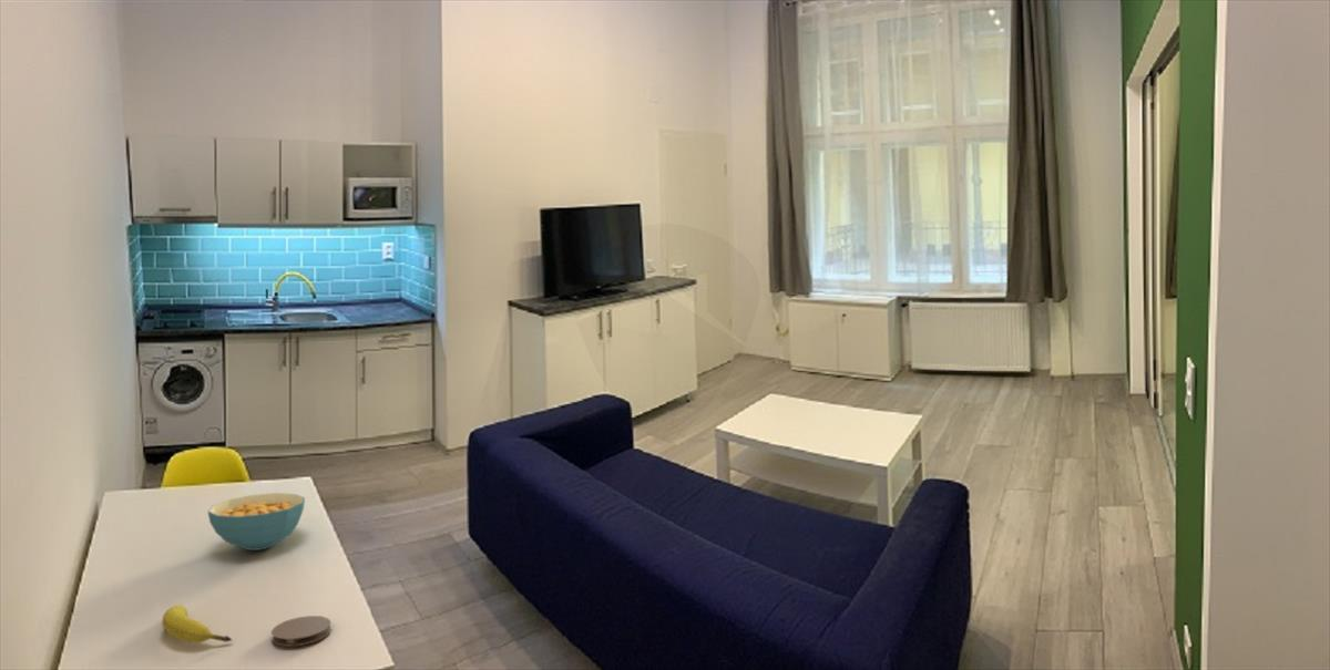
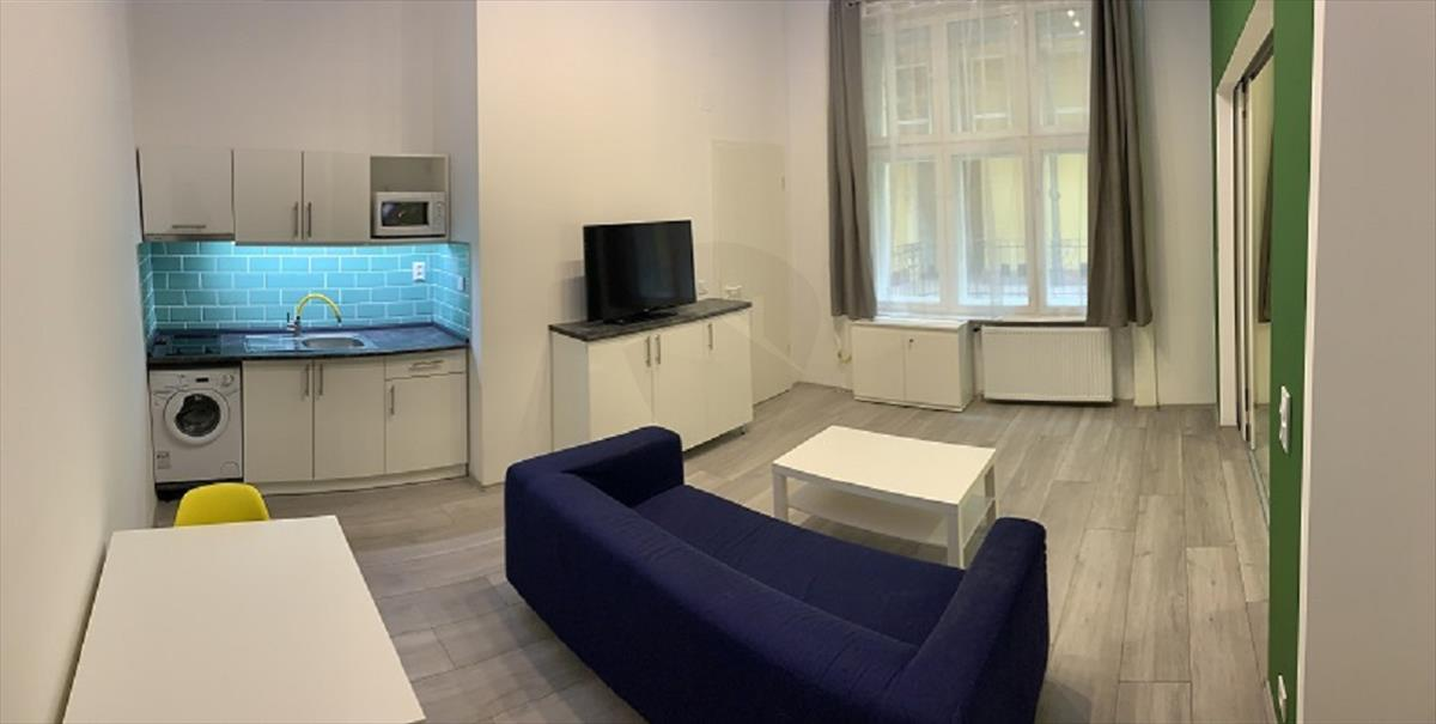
- fruit [161,604,233,645]
- coaster [270,615,332,648]
- cereal bowl [207,492,306,552]
